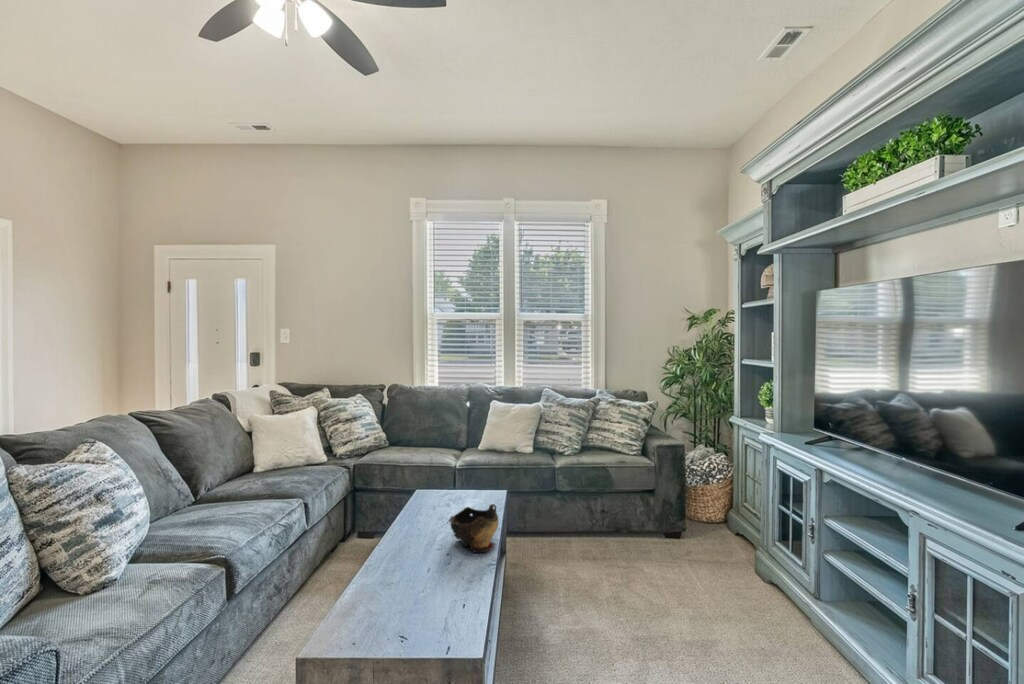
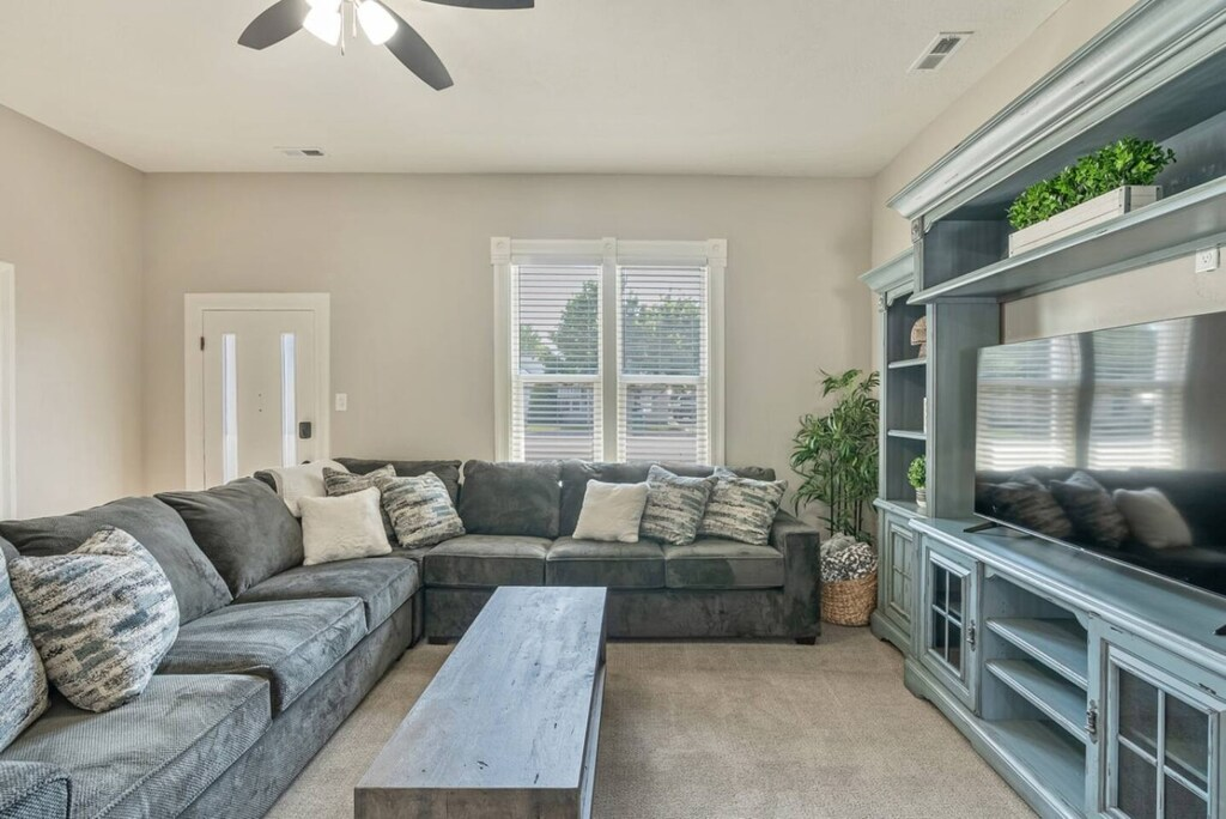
- decorative bowl [446,503,500,554]
